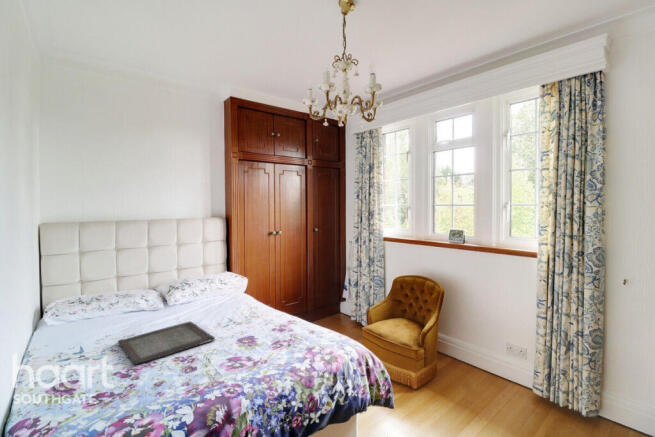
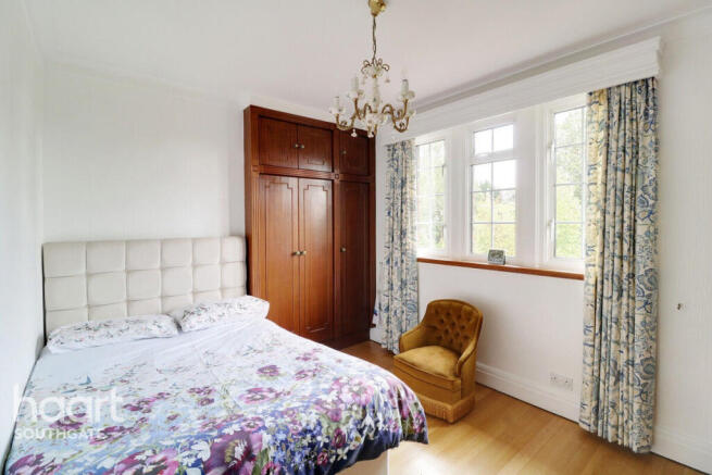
- serving tray [117,320,216,366]
